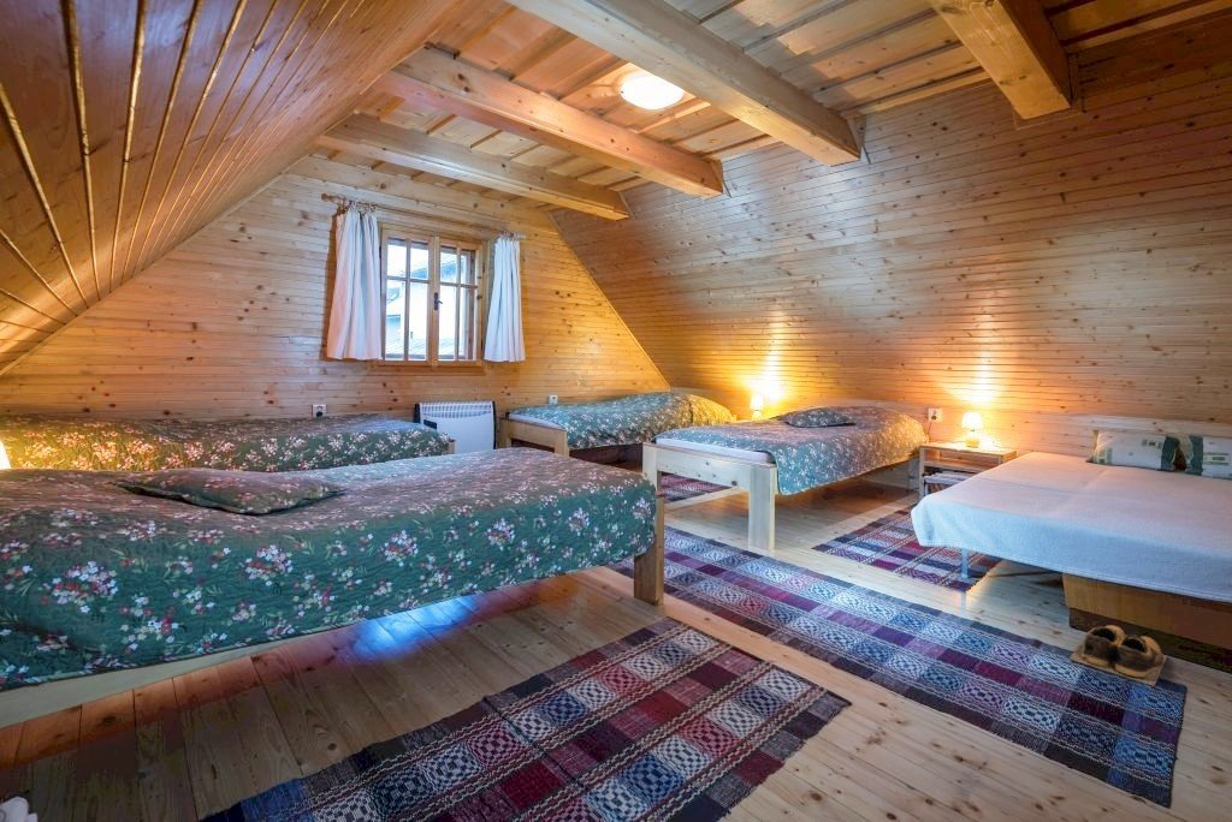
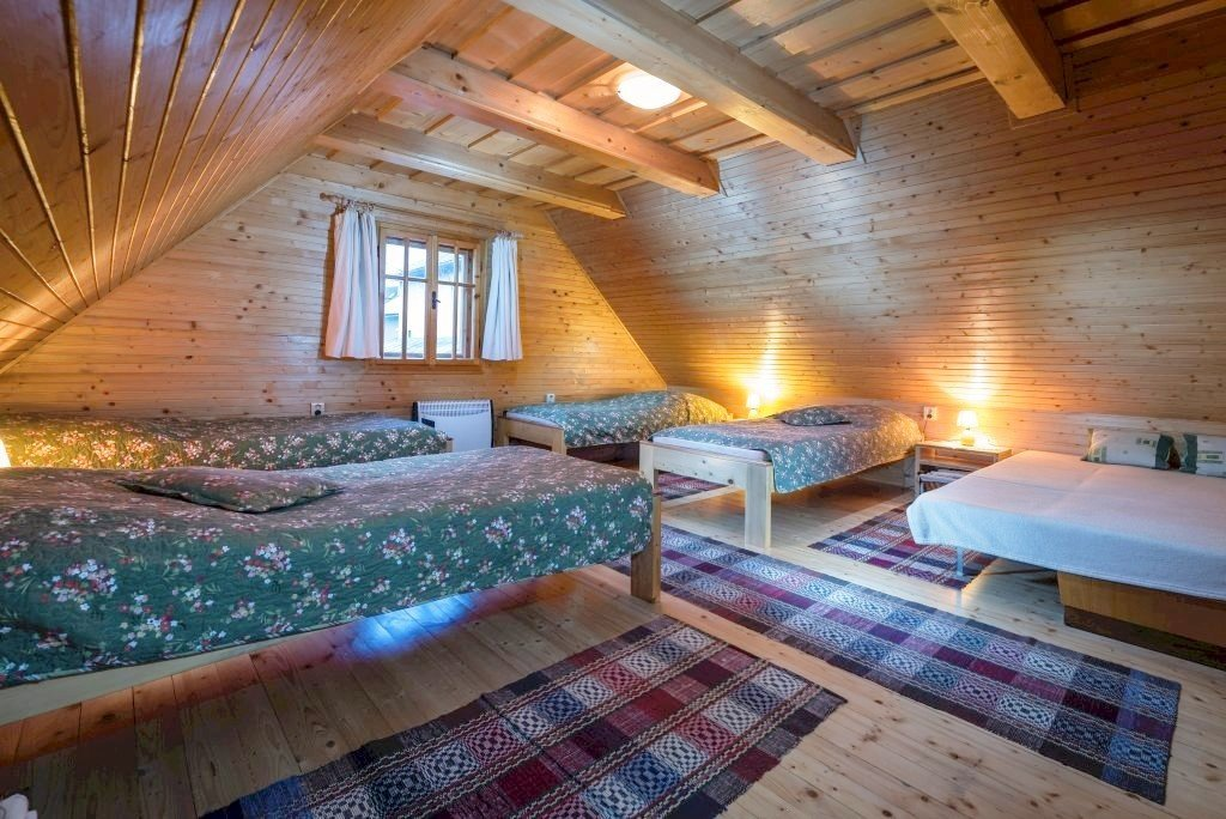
- shoes [1068,624,1168,687]
